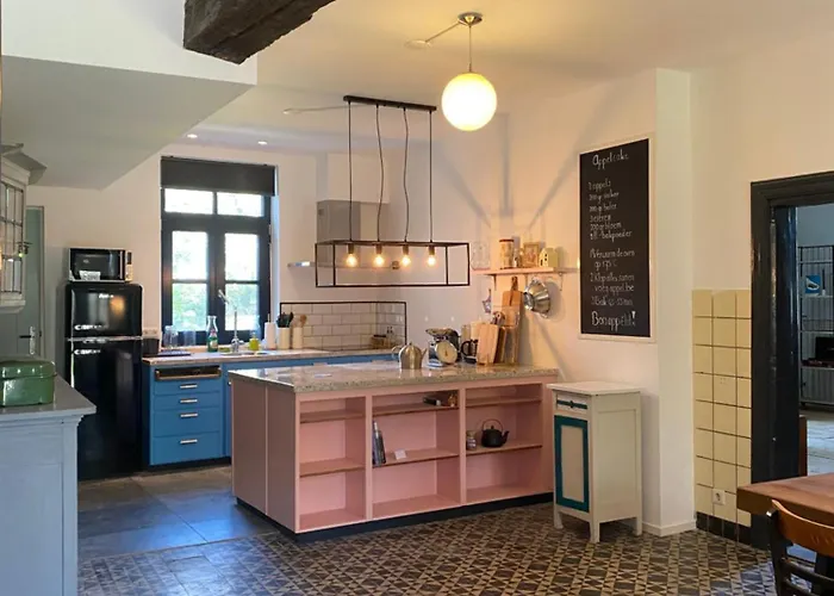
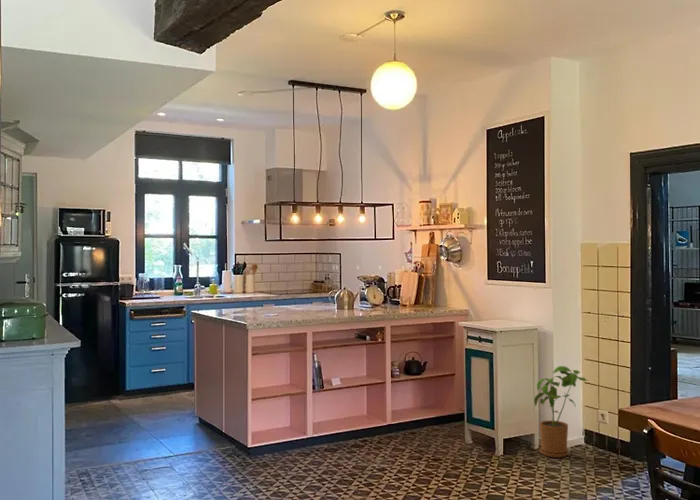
+ house plant [533,365,590,459]
